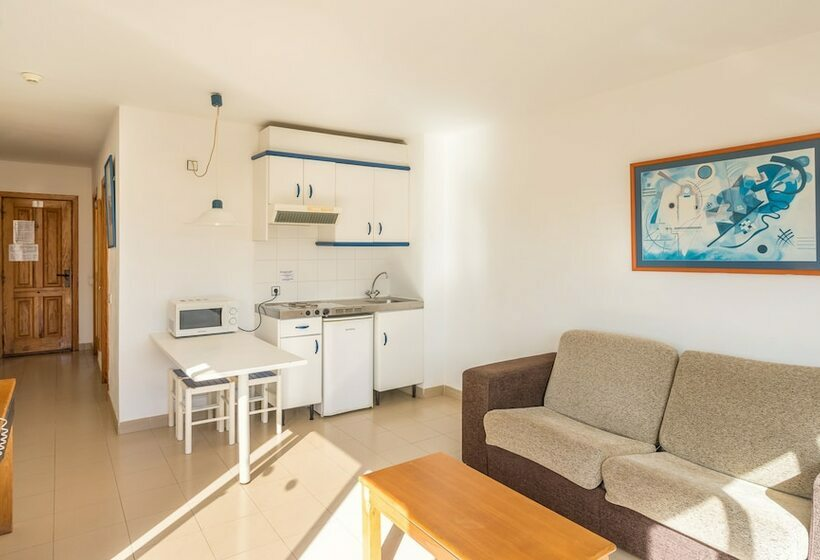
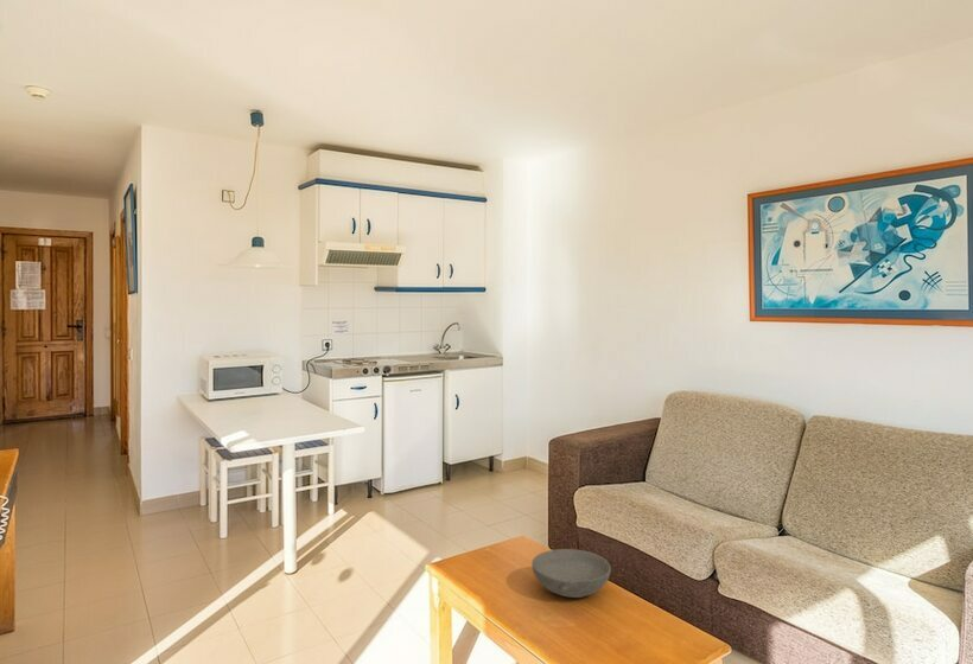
+ bowl [530,548,612,599]
